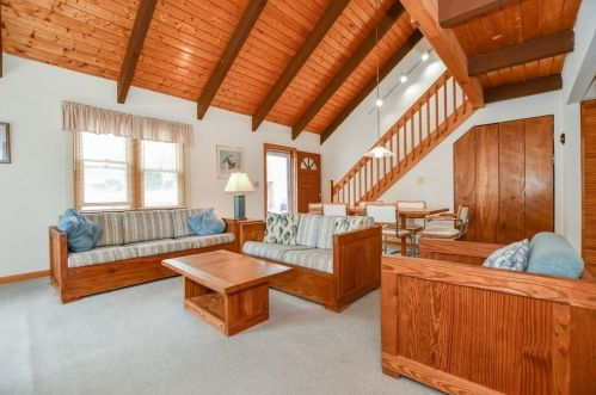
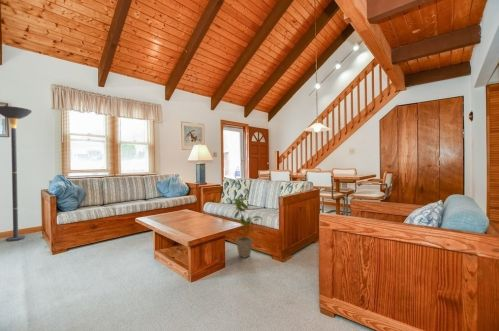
+ floor lamp [0,105,33,242]
+ house plant [231,197,263,259]
